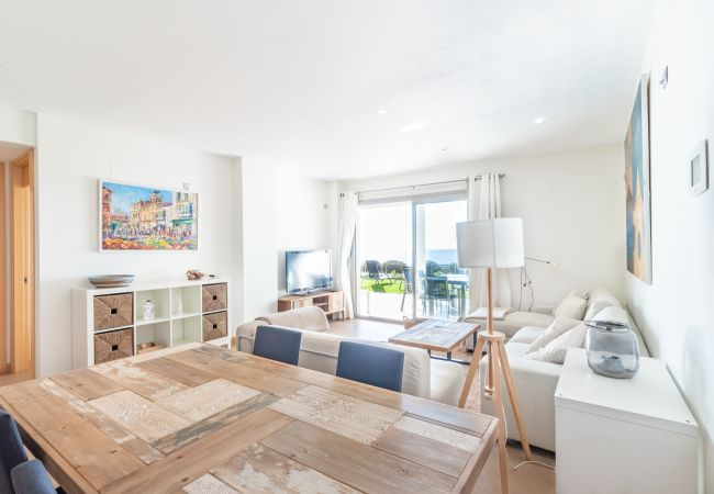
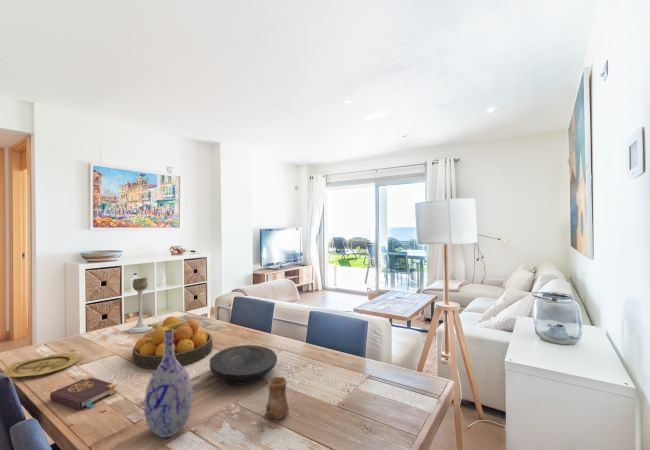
+ plate [208,344,278,385]
+ vase [143,329,194,438]
+ book [49,375,118,411]
+ fruit bowl [132,315,214,370]
+ cup [265,376,290,421]
+ plate [2,352,81,378]
+ candle holder [127,277,153,334]
